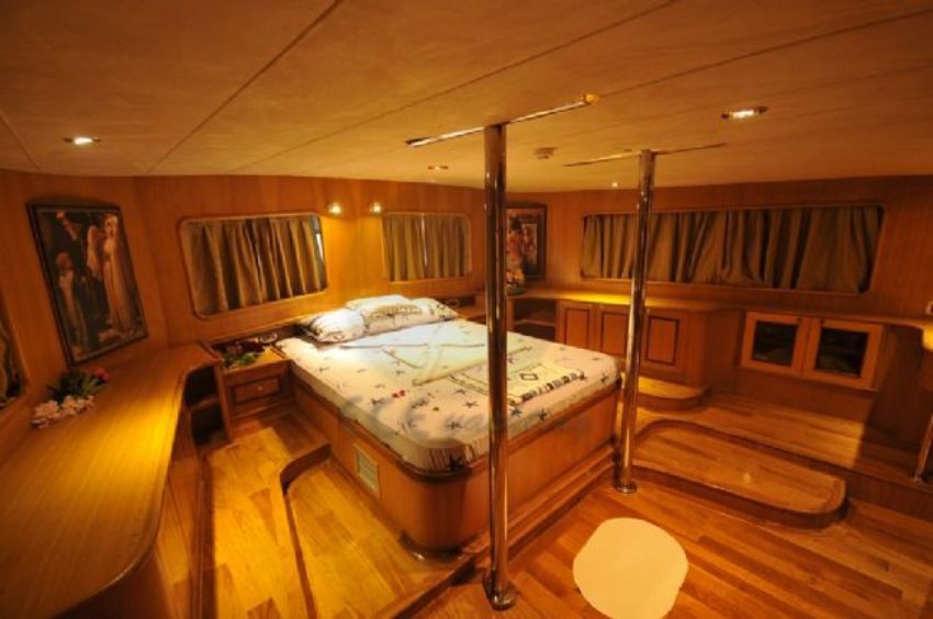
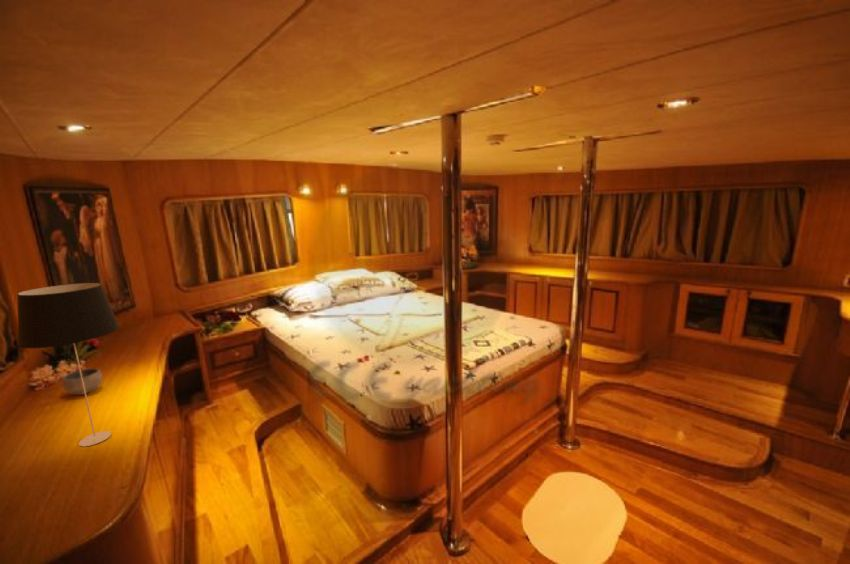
+ table lamp [16,282,120,447]
+ bowl [61,367,103,396]
